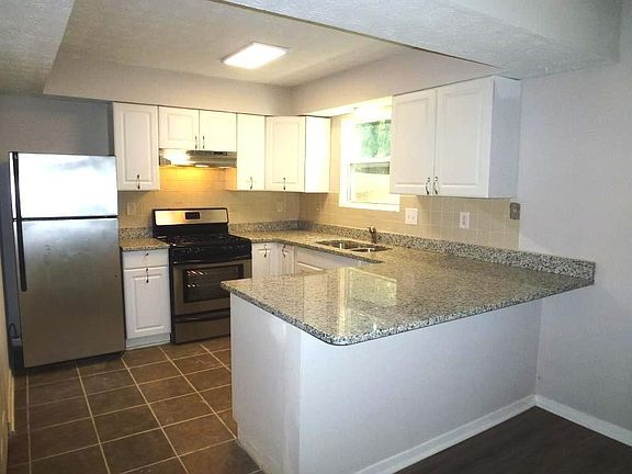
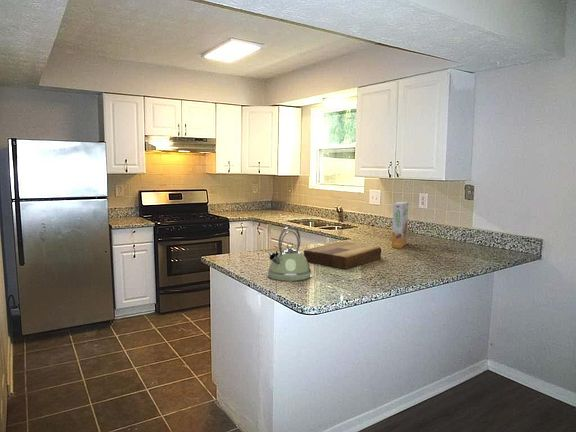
+ cutting board [303,241,382,270]
+ cereal box [391,201,409,249]
+ kettle [266,225,313,282]
